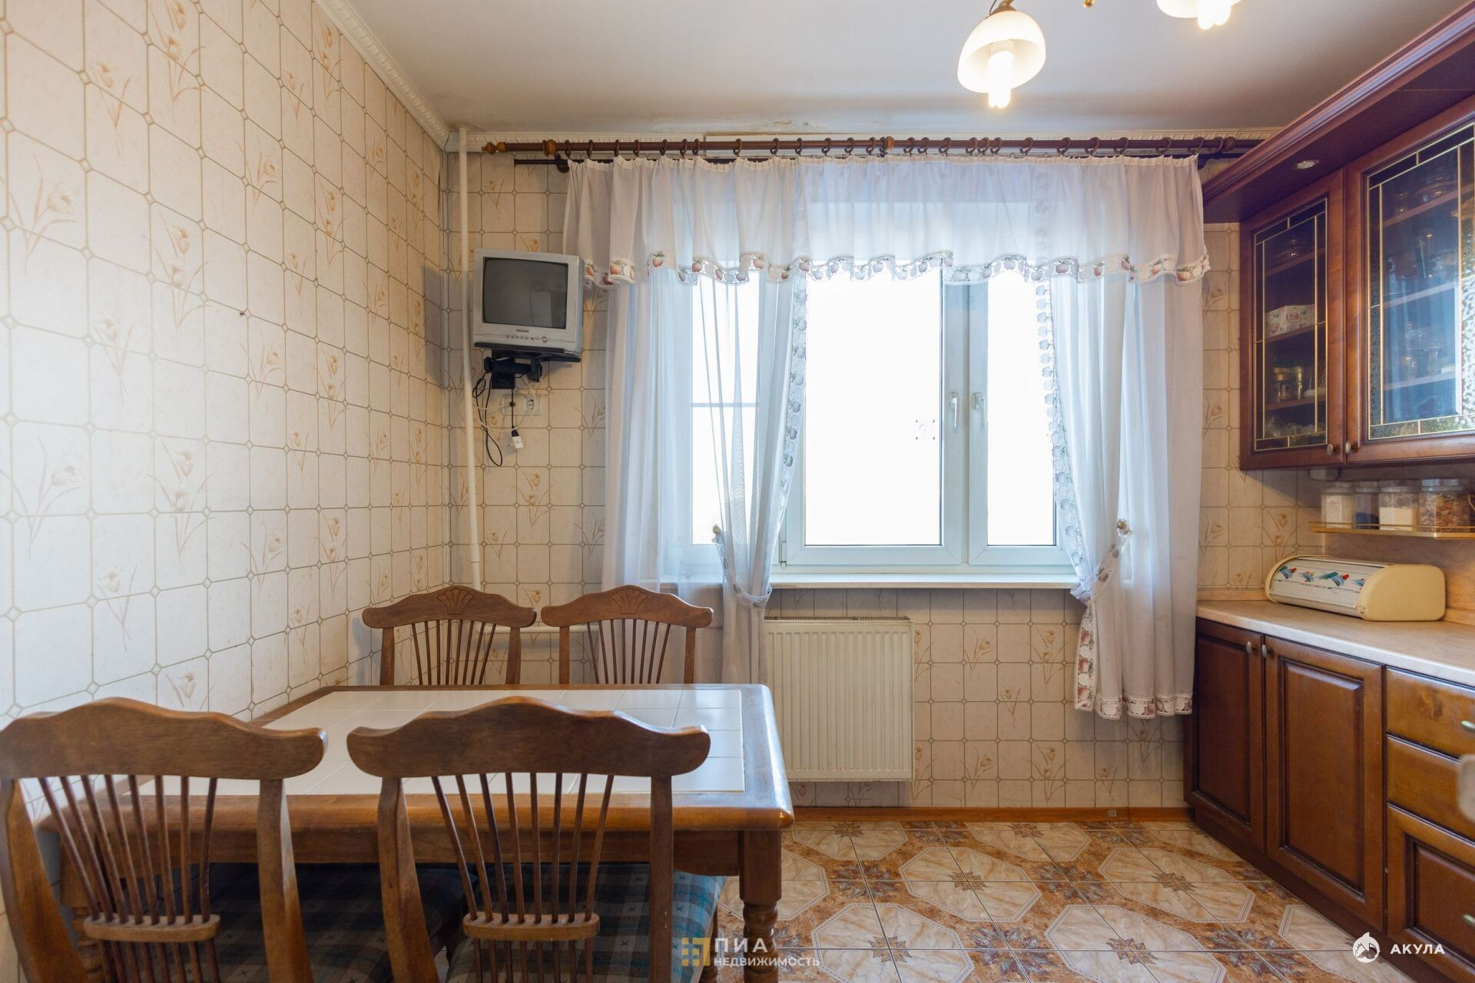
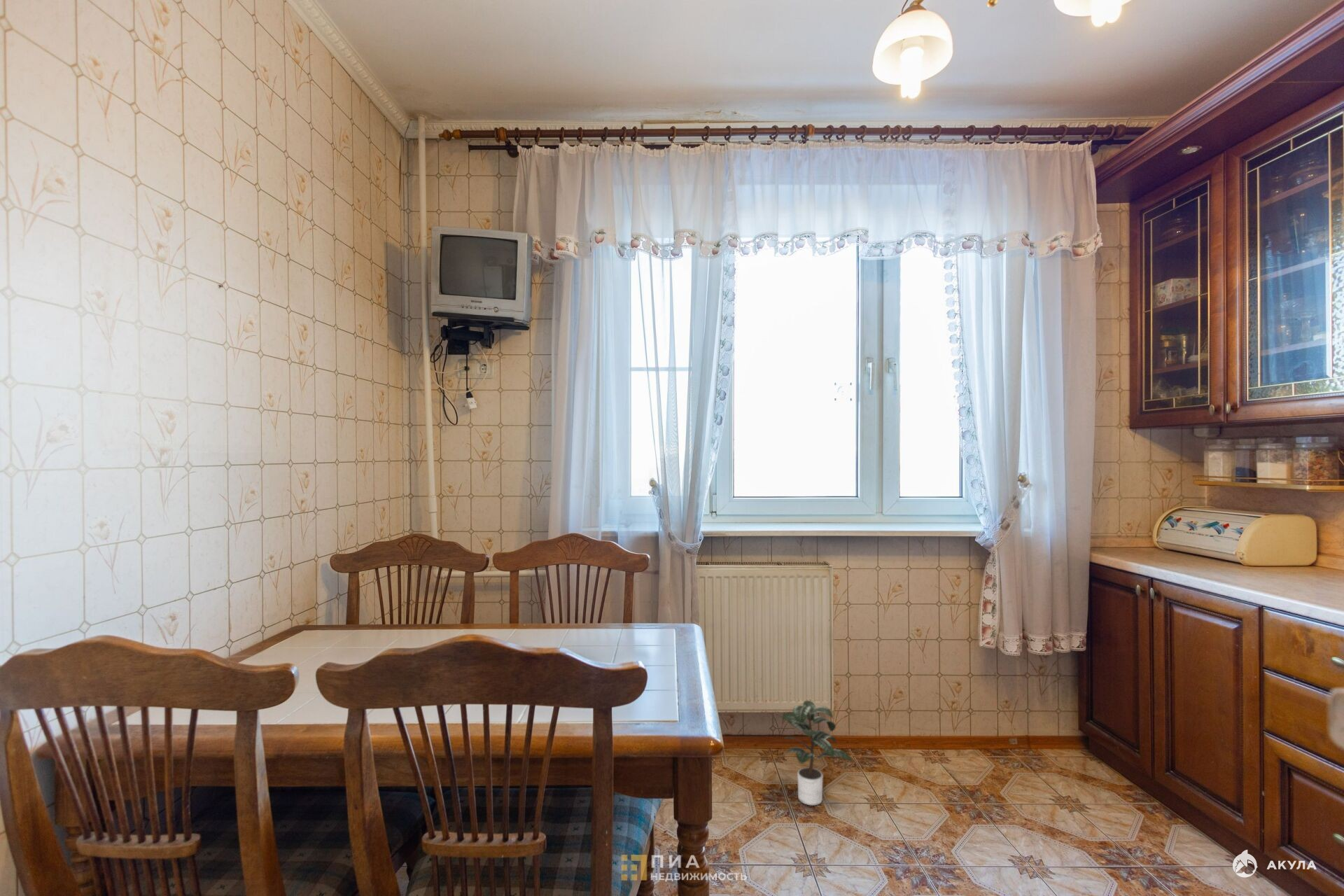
+ potted plant [780,700,854,806]
